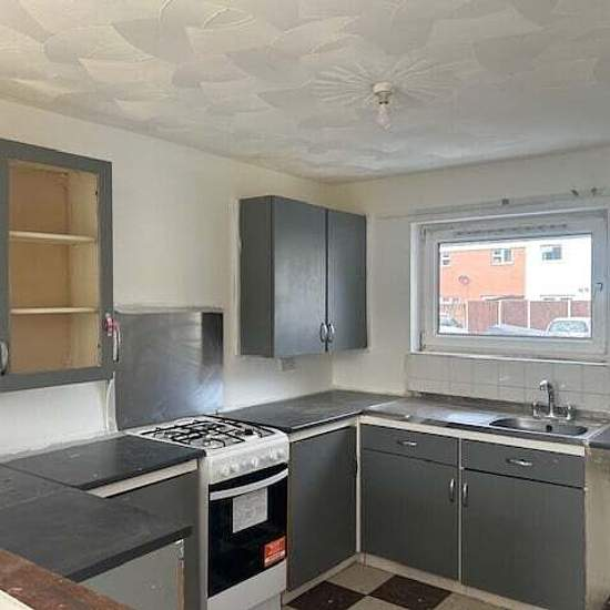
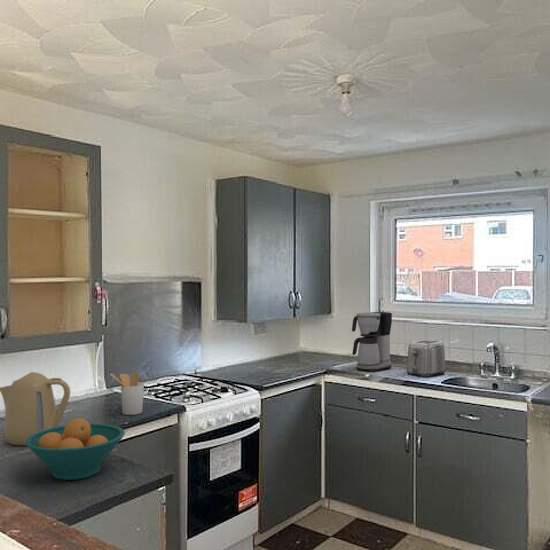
+ kettle [0,371,71,446]
+ fruit bowl [25,417,126,481]
+ coffee maker [351,311,393,373]
+ toaster [405,339,447,378]
+ utensil holder [109,372,145,416]
